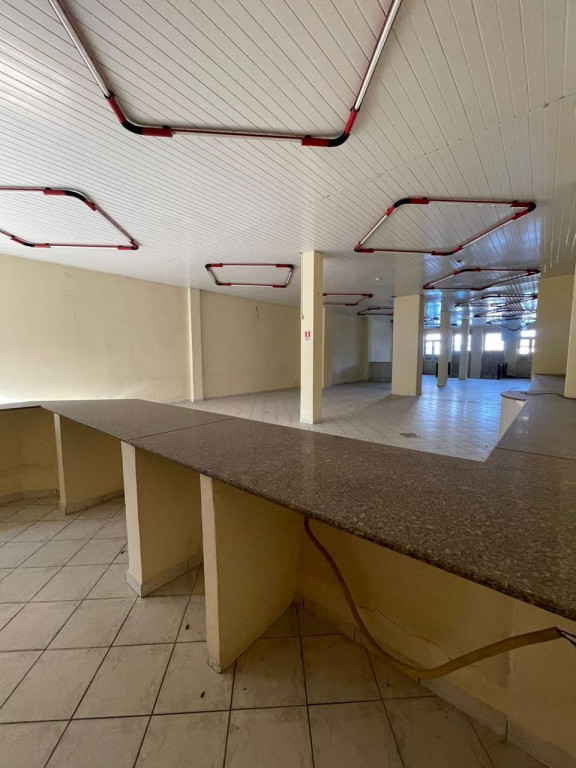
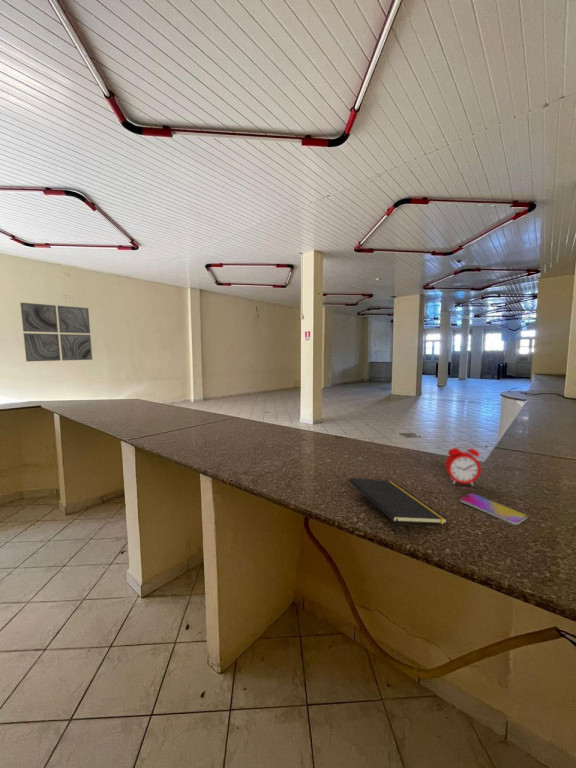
+ wall art [19,302,93,362]
+ notepad [349,477,449,535]
+ alarm clock [444,440,482,487]
+ smartphone [459,492,528,526]
